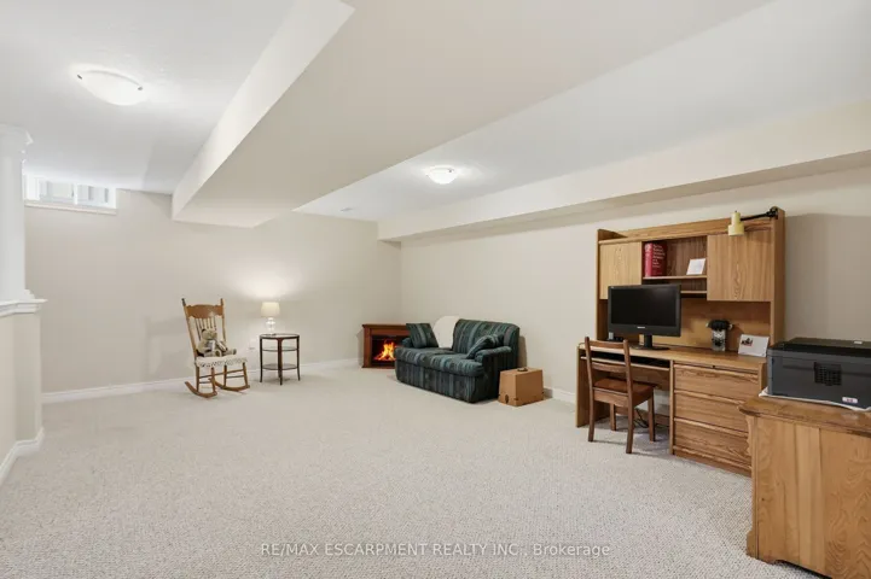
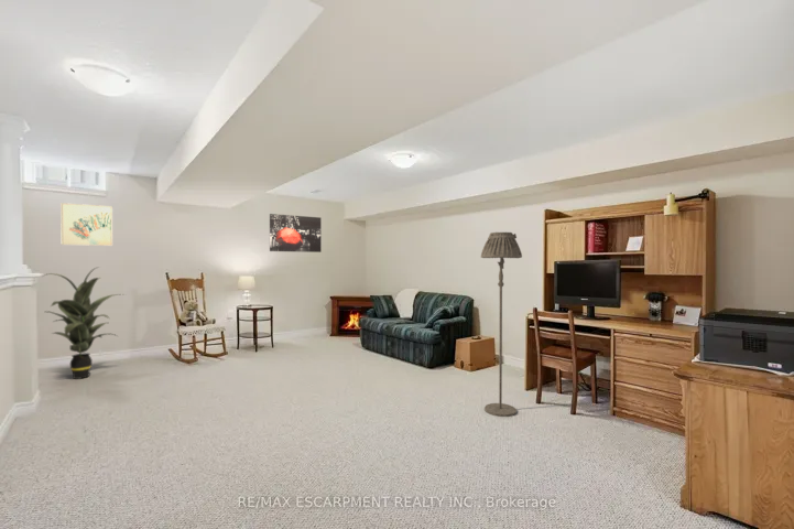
+ wall art [269,213,323,253]
+ floor lamp [480,231,523,418]
+ indoor plant [42,266,127,380]
+ wall art [59,202,113,247]
